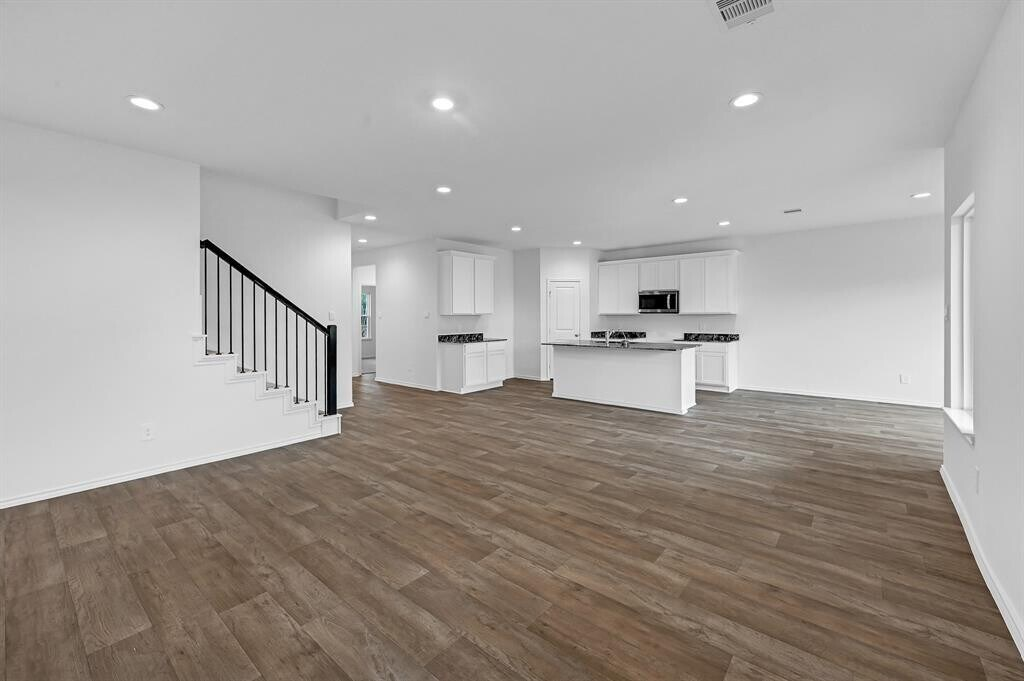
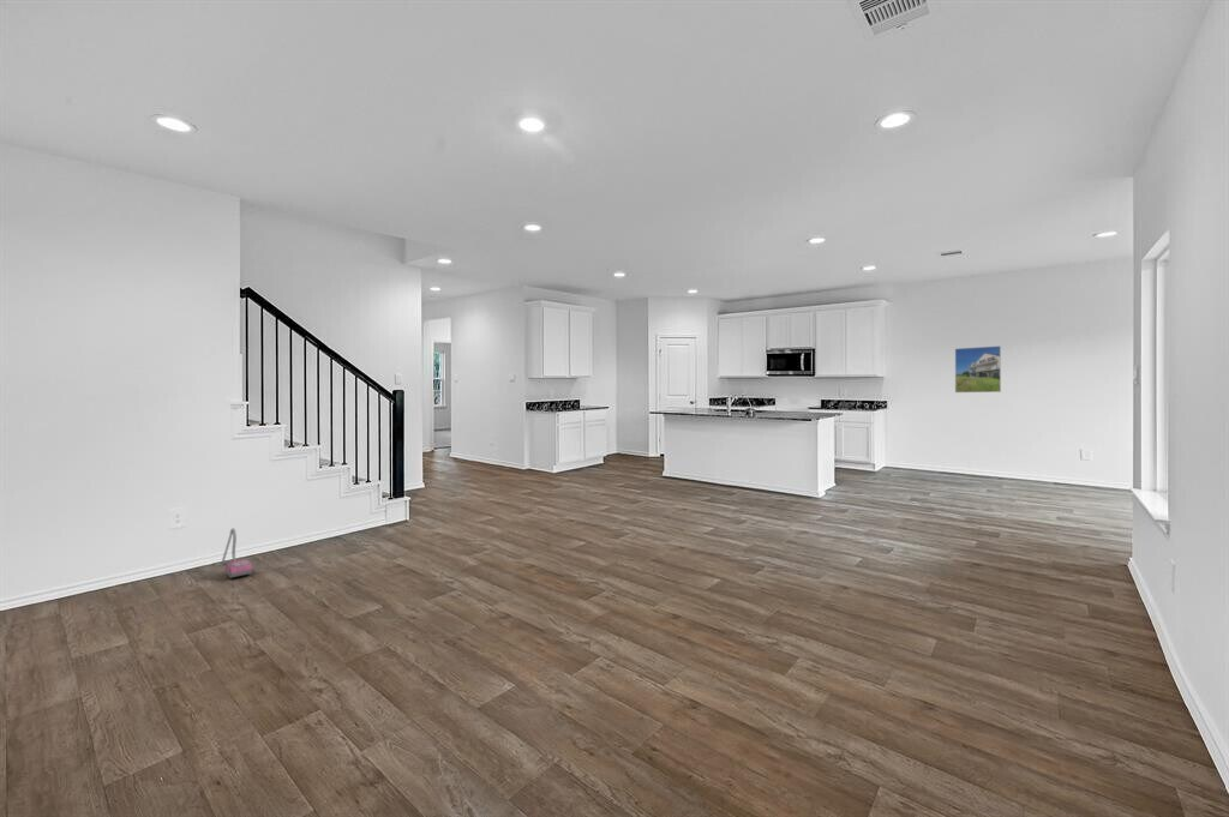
+ vacuum cleaner [211,527,253,579]
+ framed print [954,344,1002,394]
